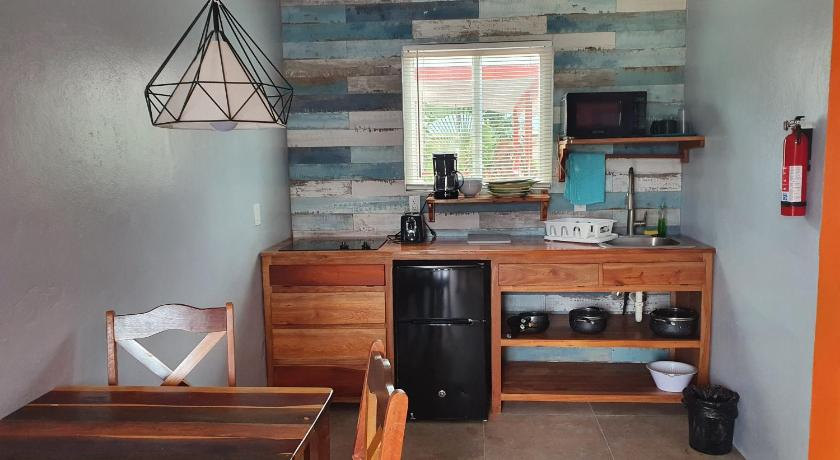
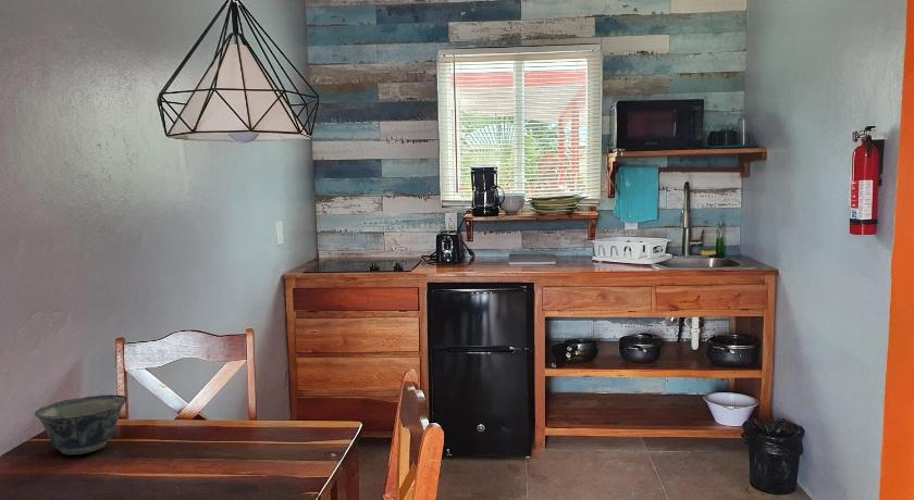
+ bowl [34,393,128,455]
